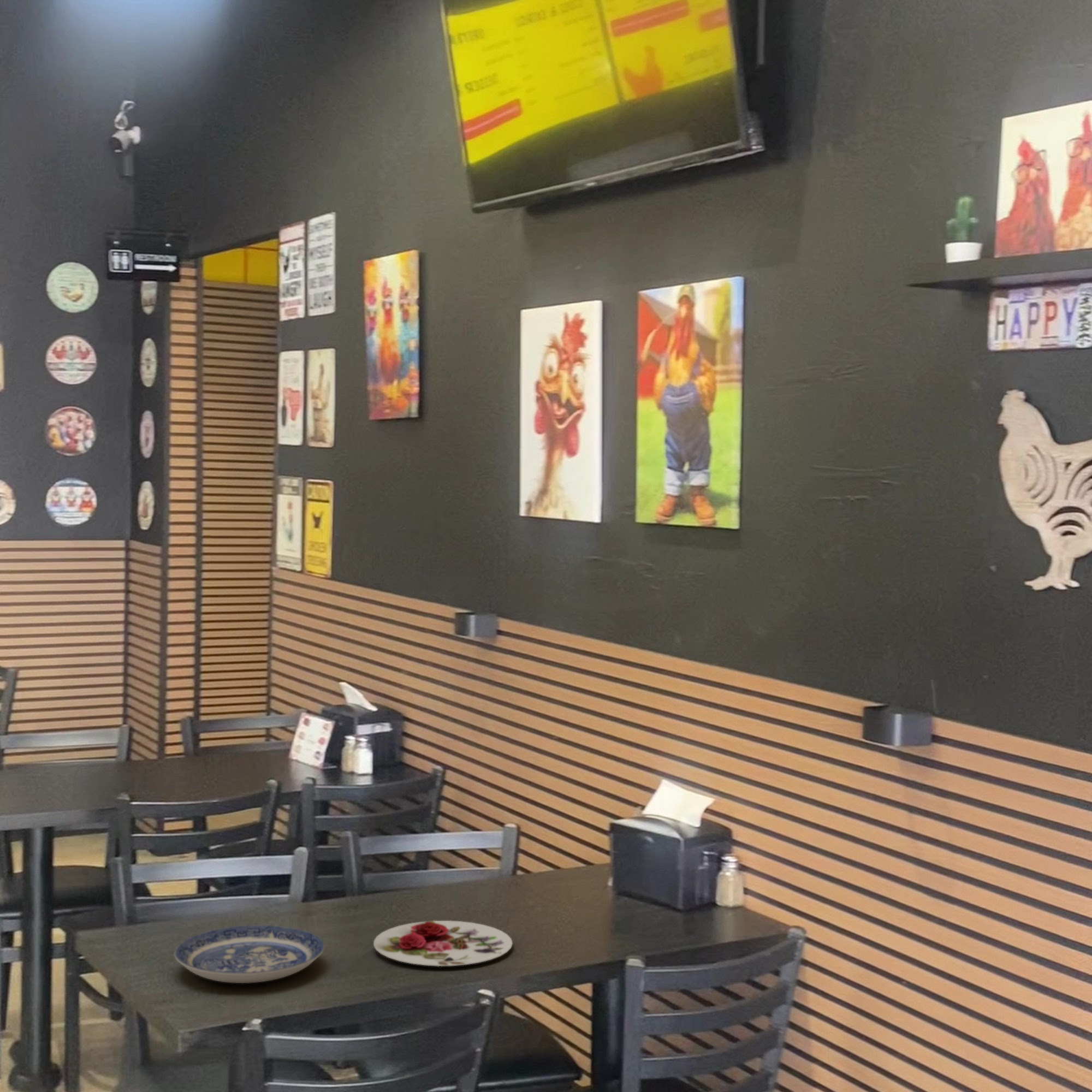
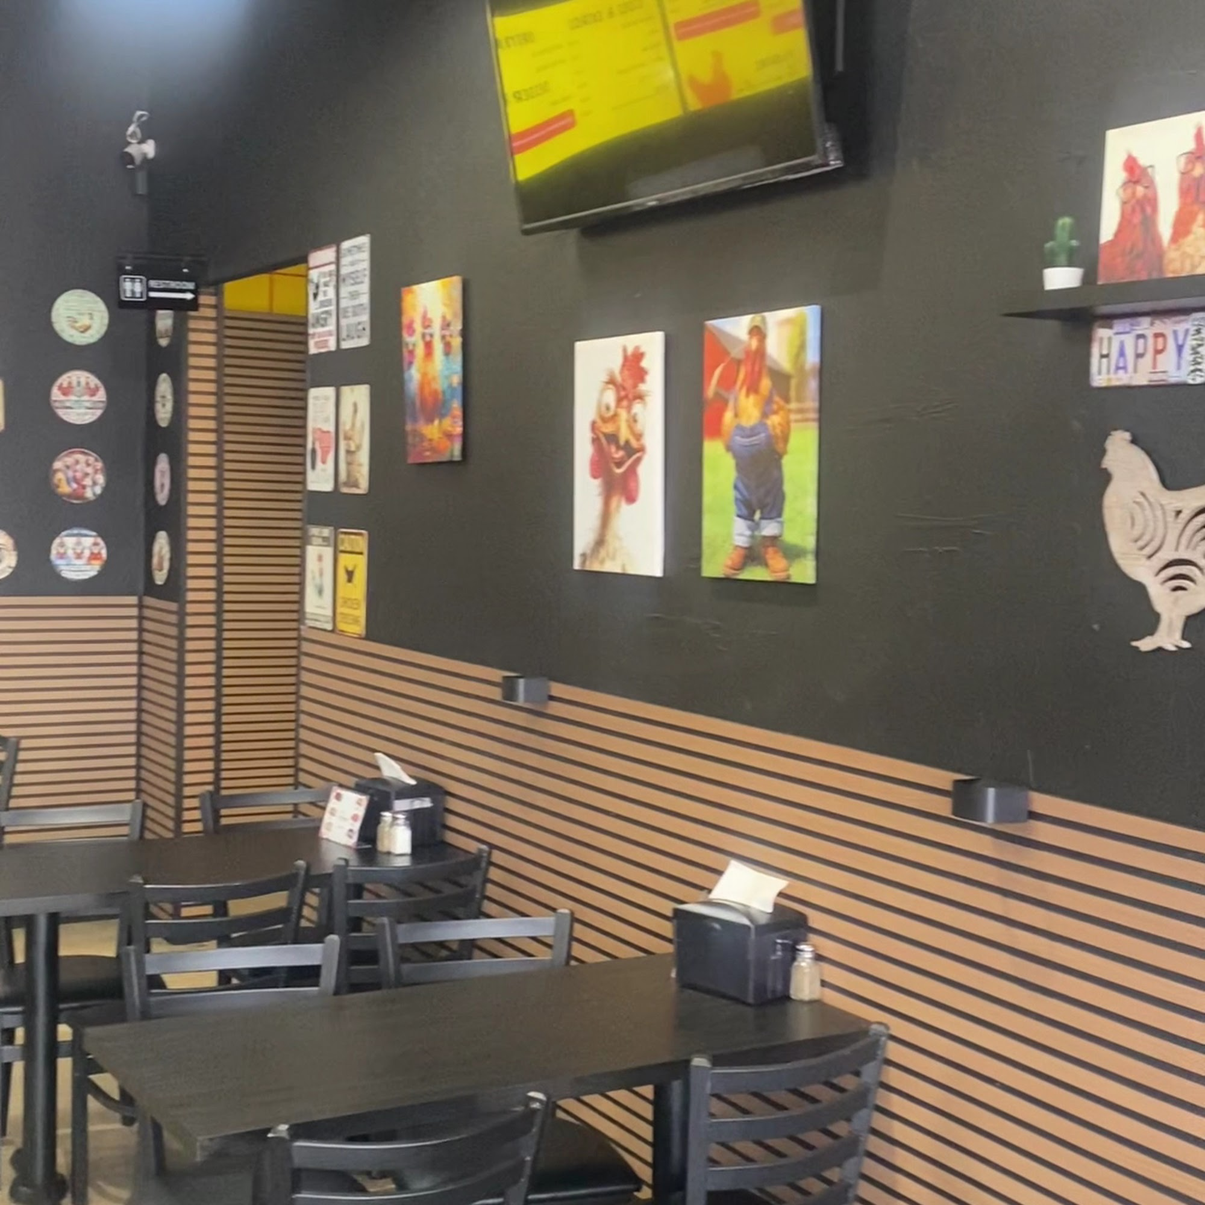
- plate [174,925,325,984]
- plate [373,920,513,967]
